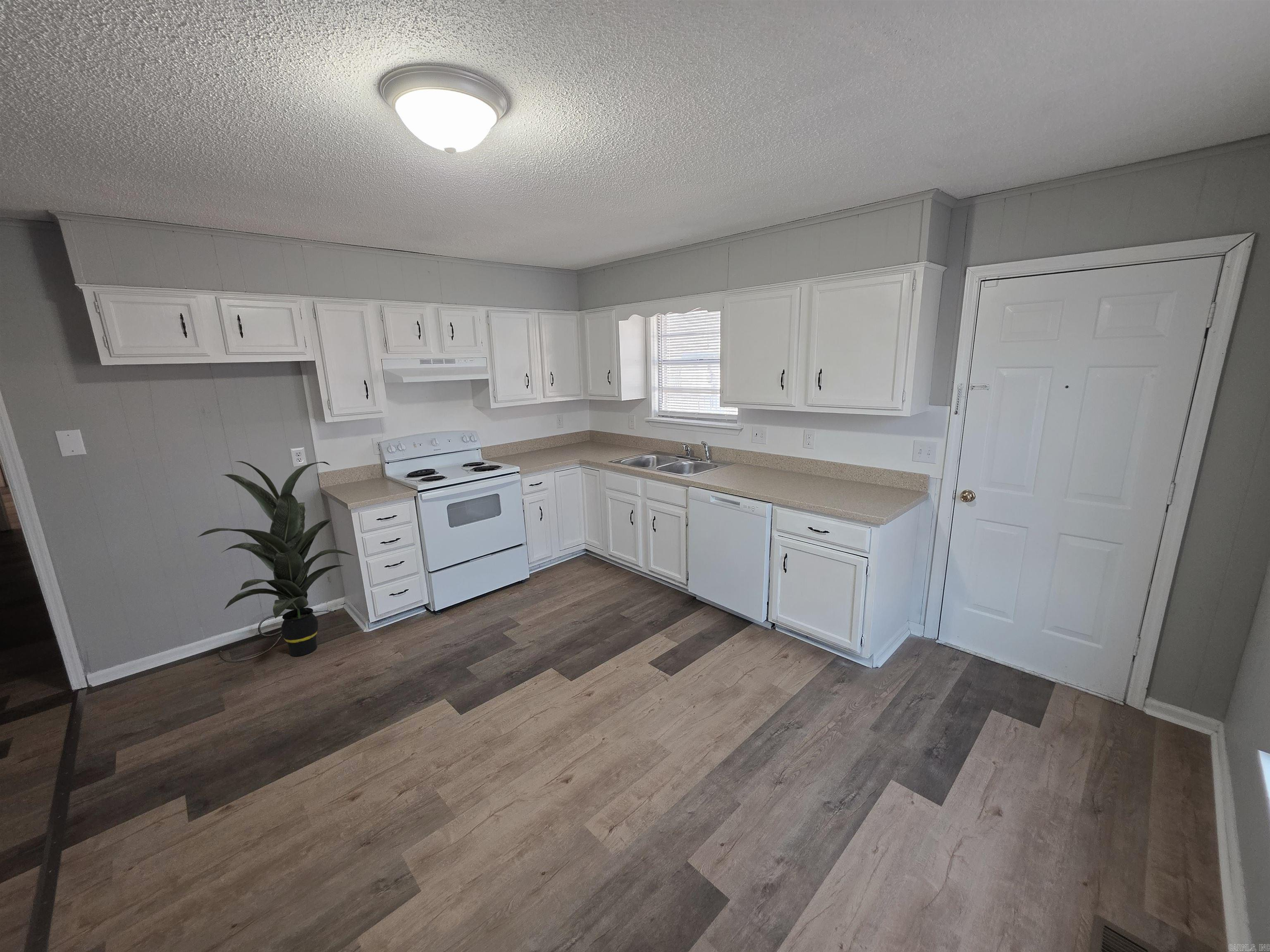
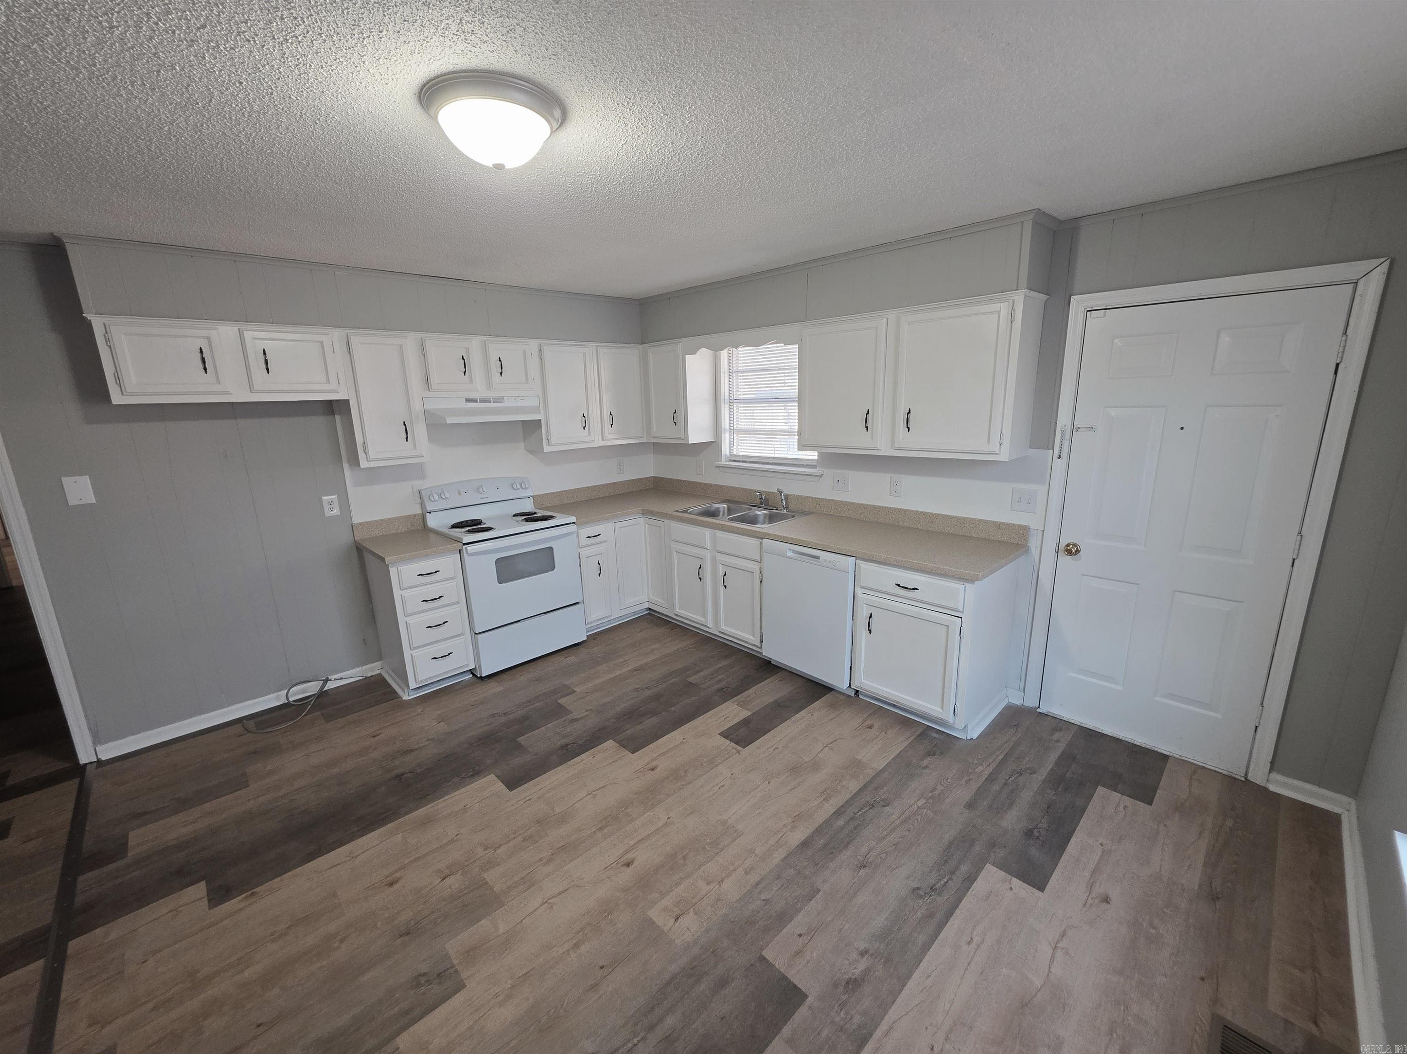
- indoor plant [197,461,355,657]
